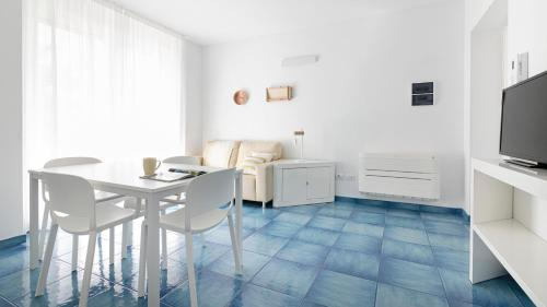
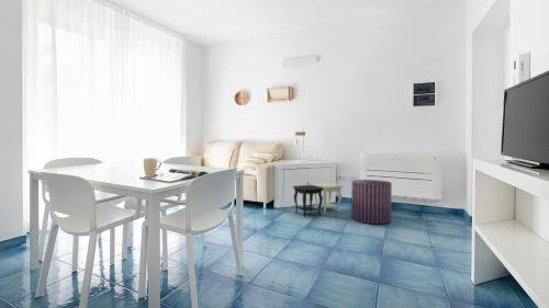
+ side table [292,182,344,218]
+ pouf [350,179,393,225]
